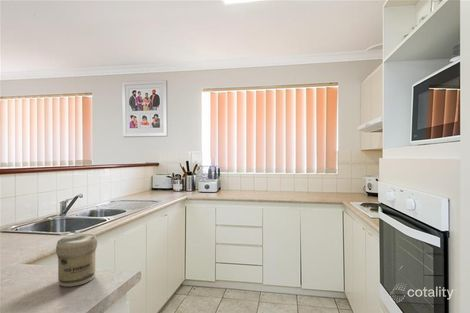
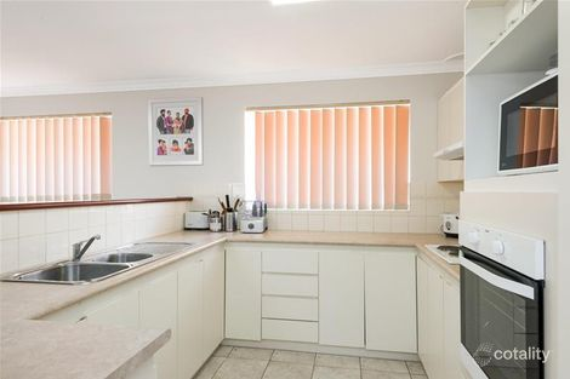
- jar [55,233,98,288]
